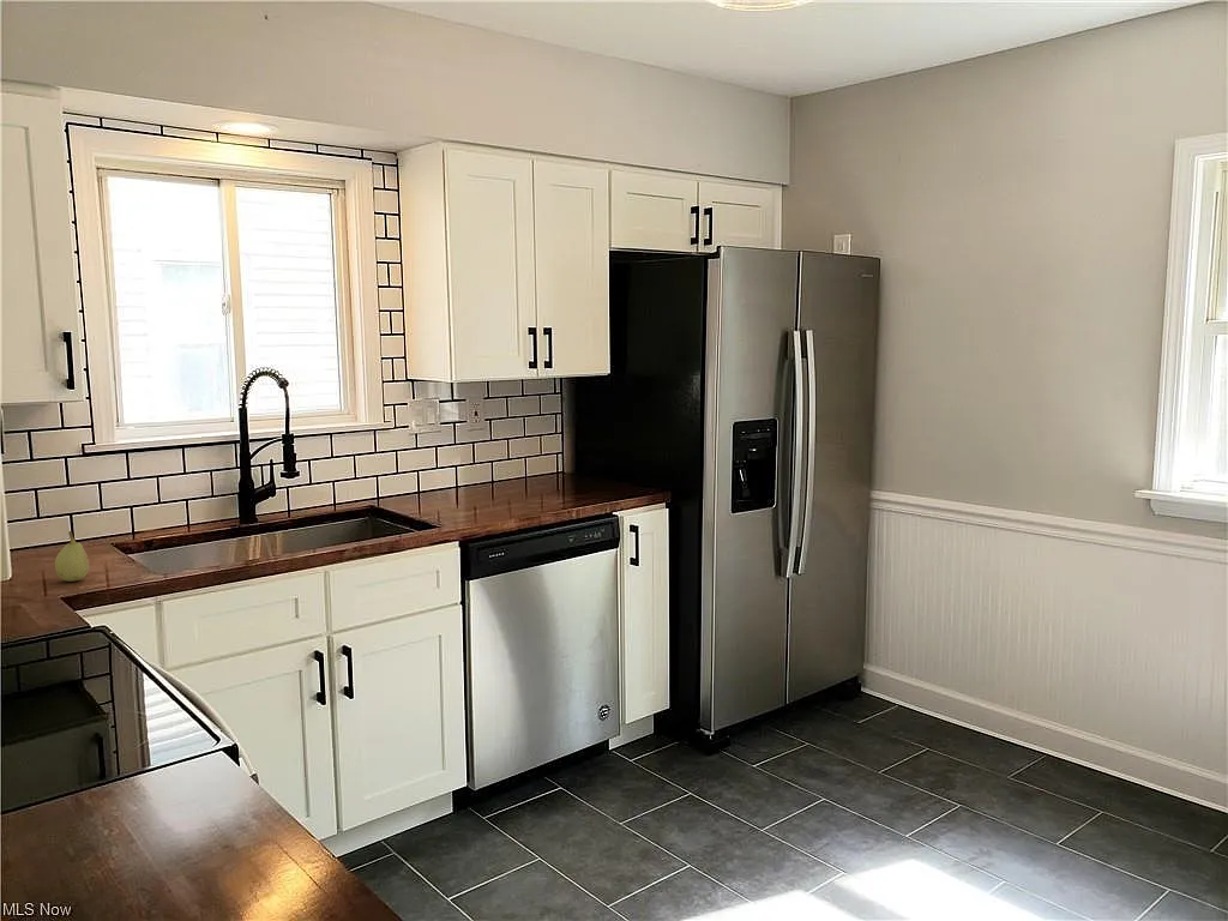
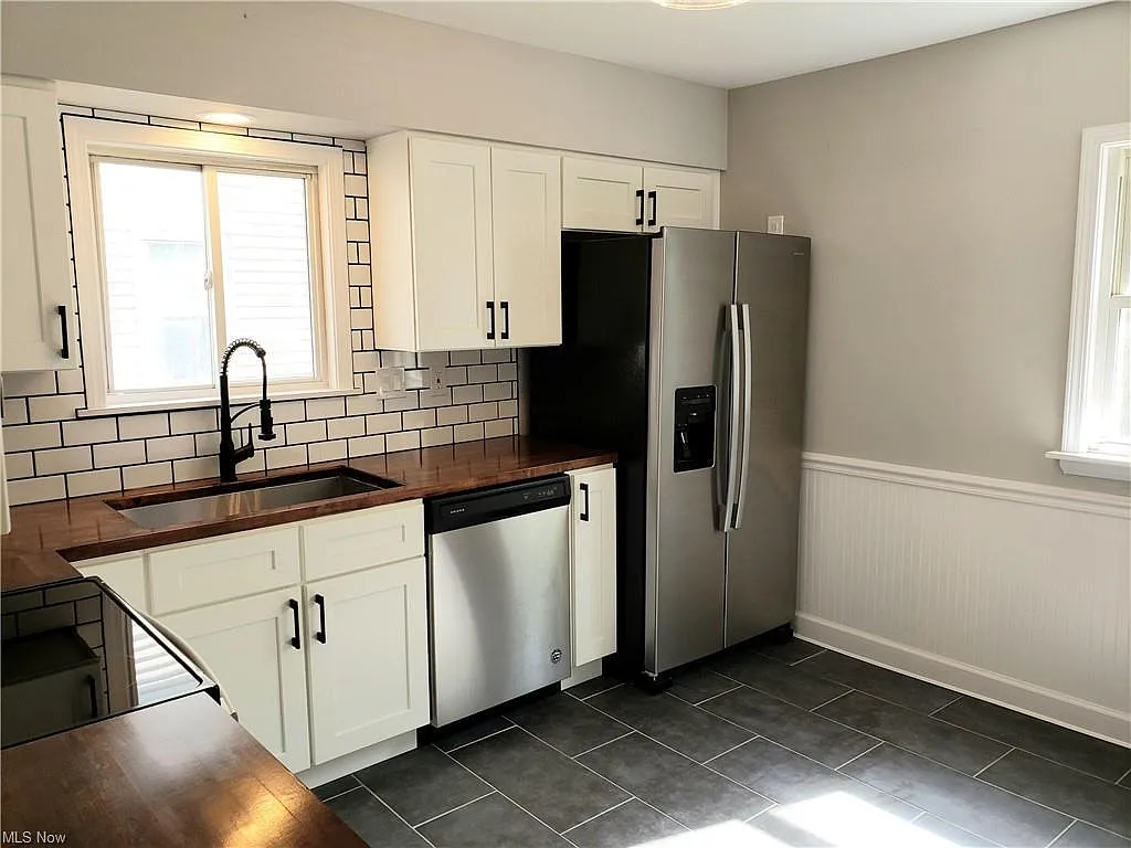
- fruit [54,530,90,583]
